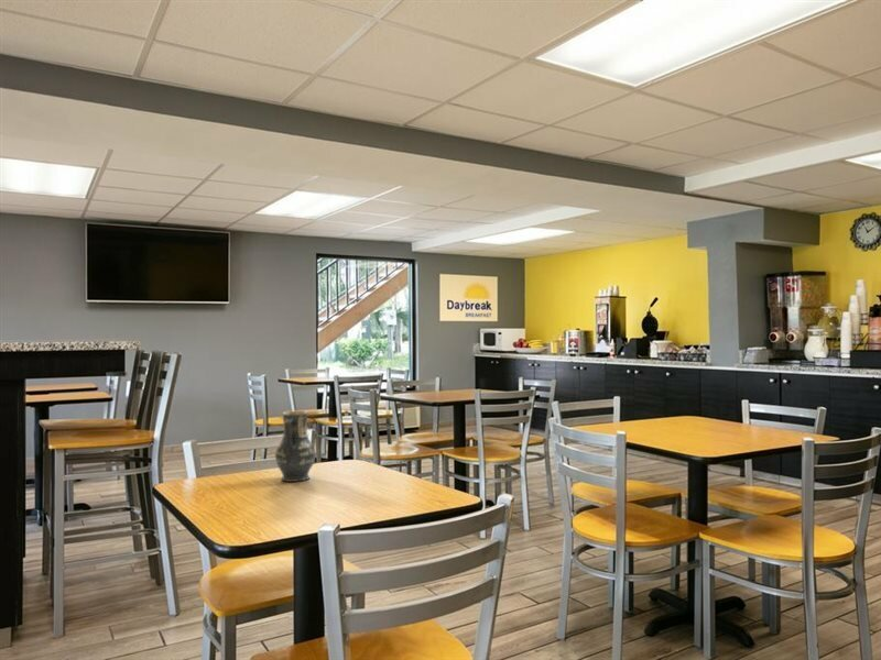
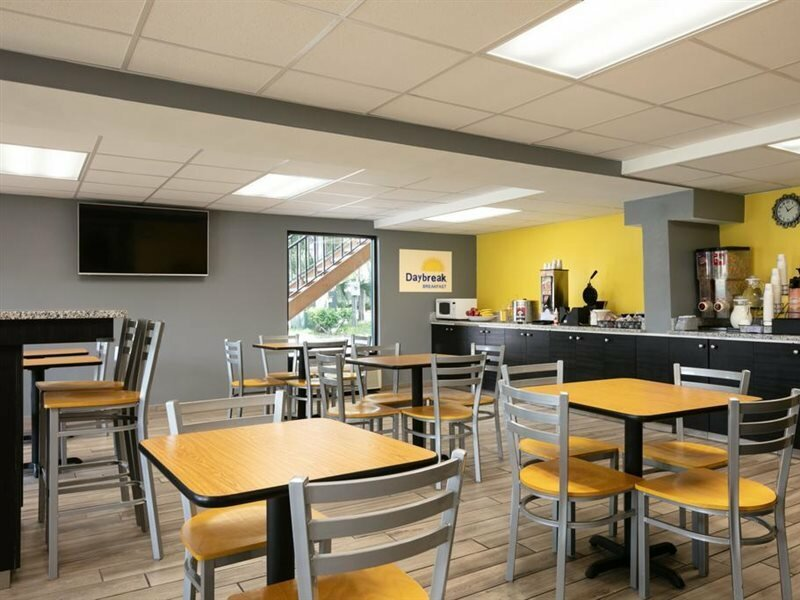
- vase [274,410,316,483]
